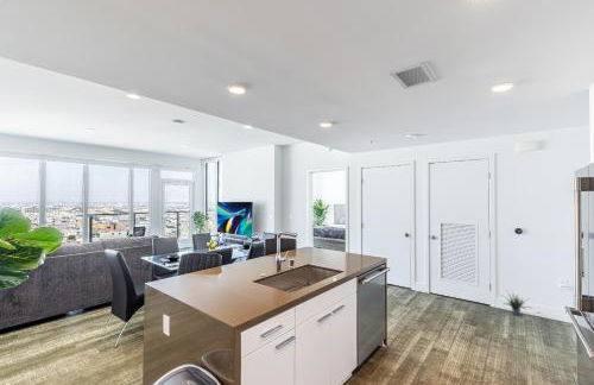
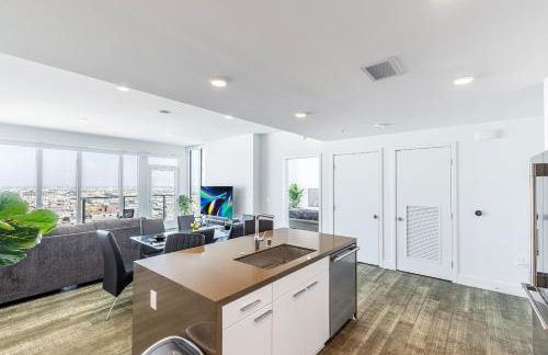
- potted plant [500,290,535,316]
